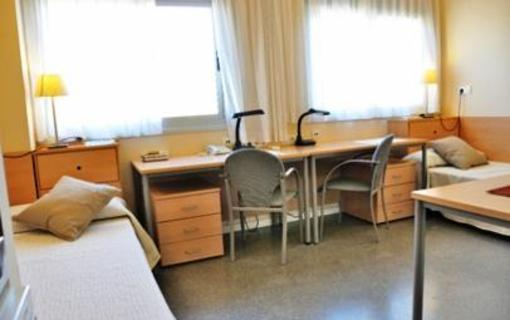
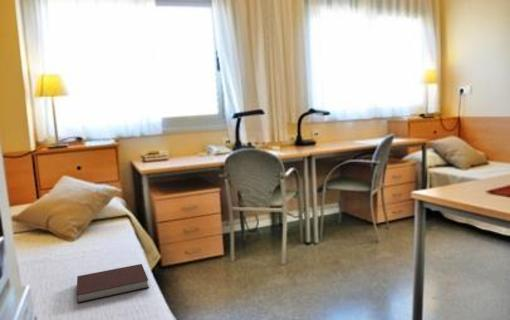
+ notebook [76,263,150,304]
